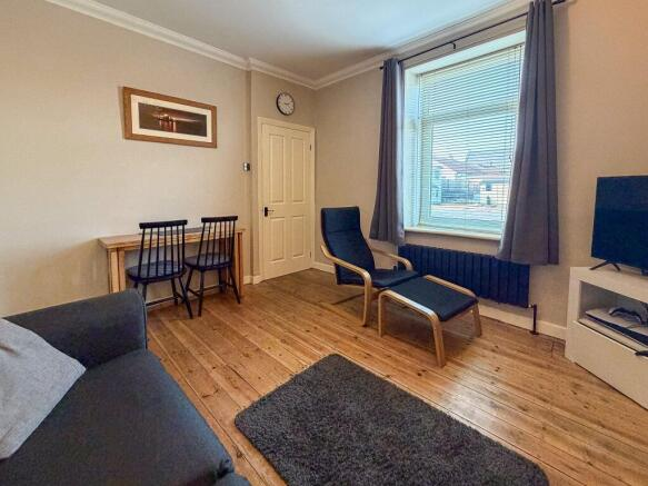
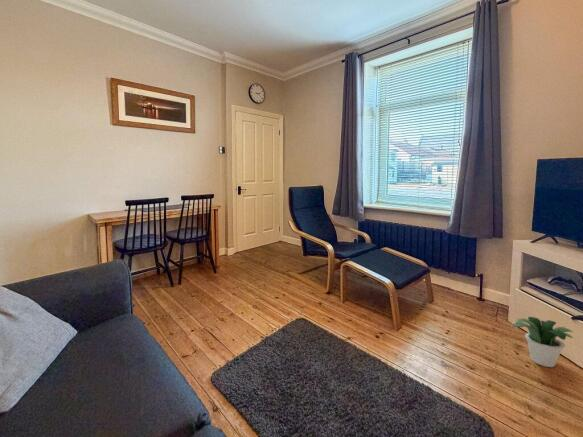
+ potted plant [513,316,574,368]
